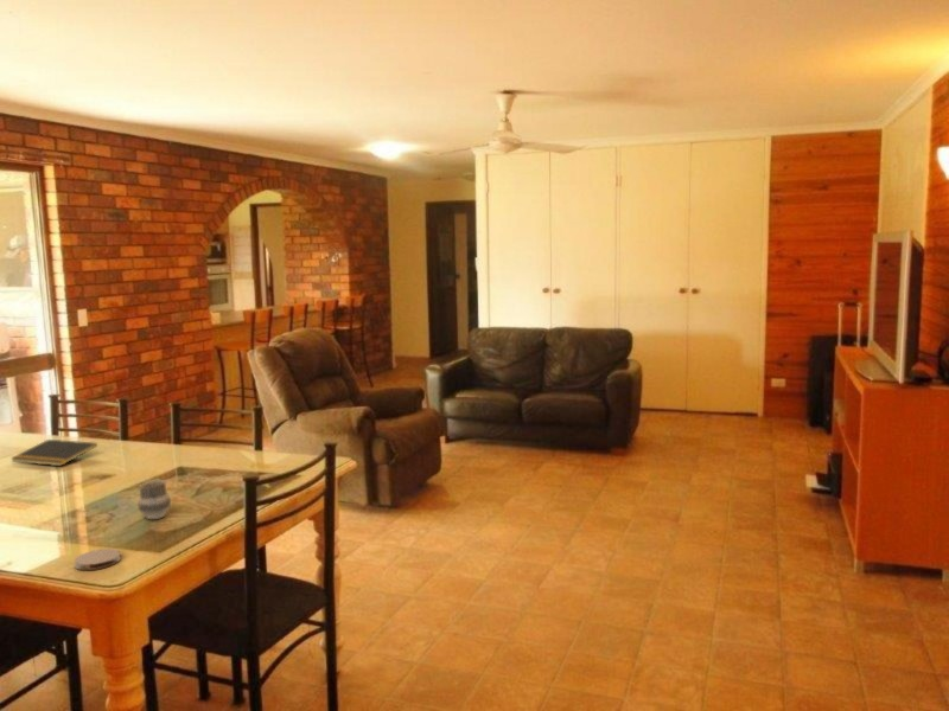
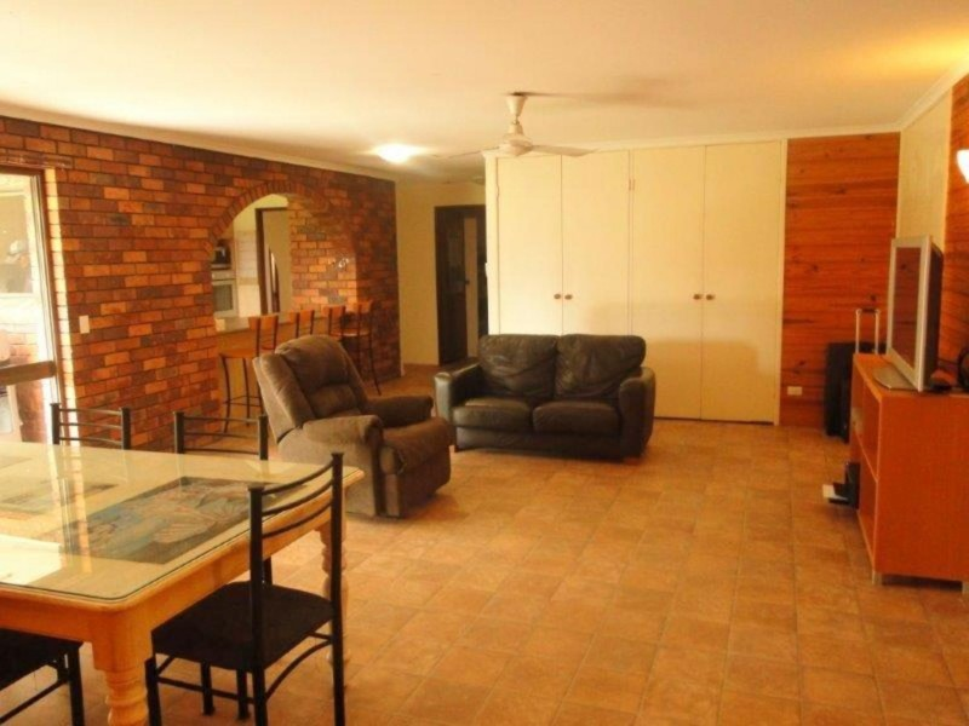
- cup [136,479,172,520]
- notepad [9,438,98,467]
- coaster [72,547,122,571]
